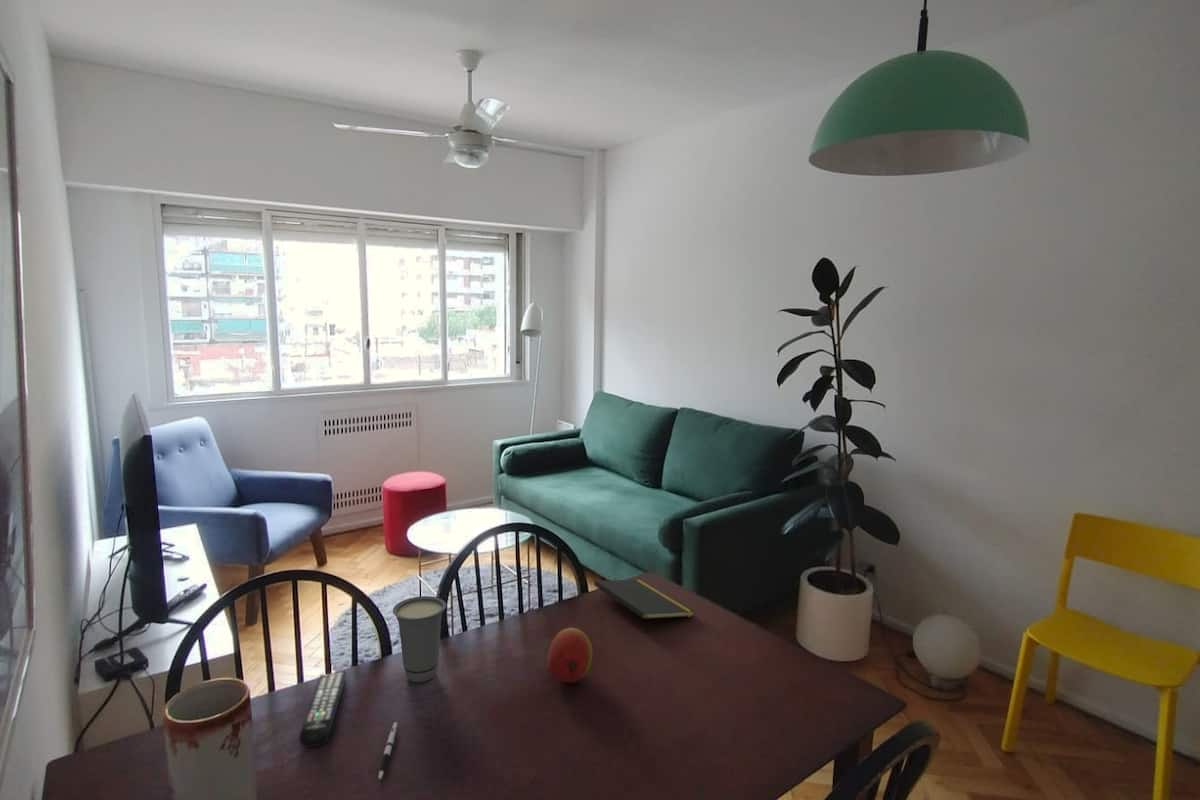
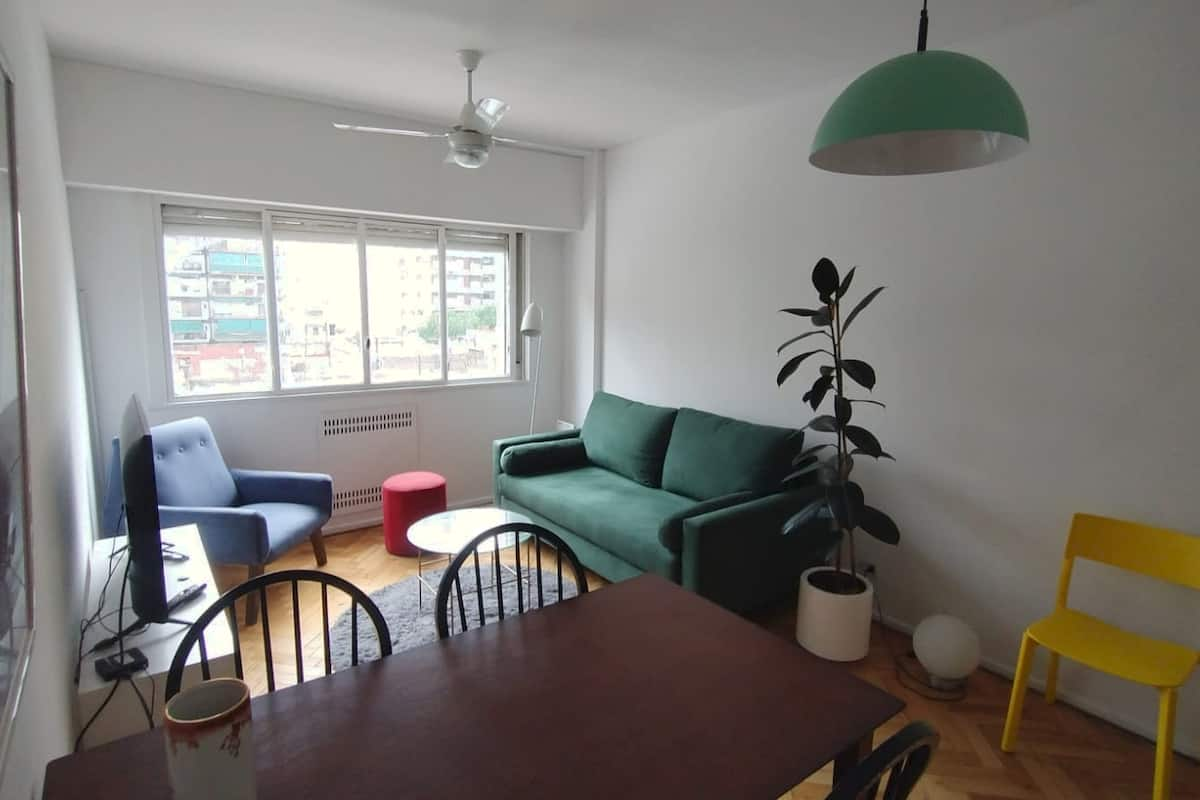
- cup [392,595,447,683]
- notepad [593,579,696,634]
- fruit [547,627,593,684]
- pen [377,721,399,782]
- remote control [298,671,348,749]
